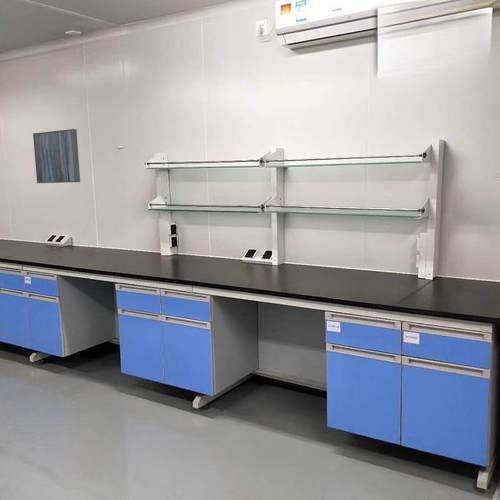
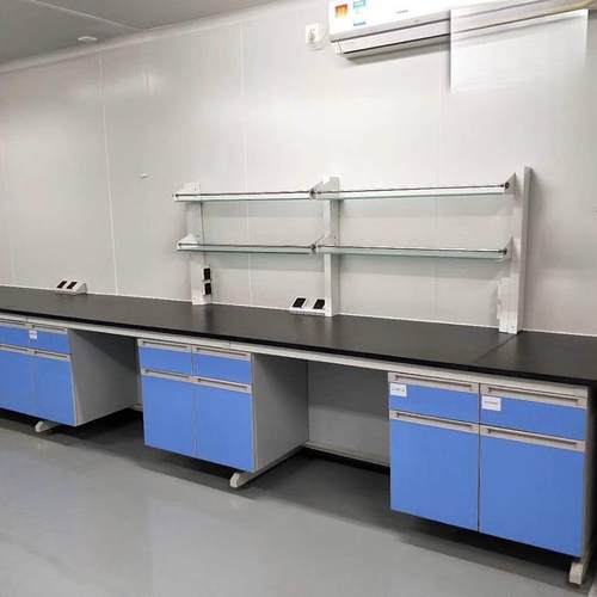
- wall art [32,128,81,184]
